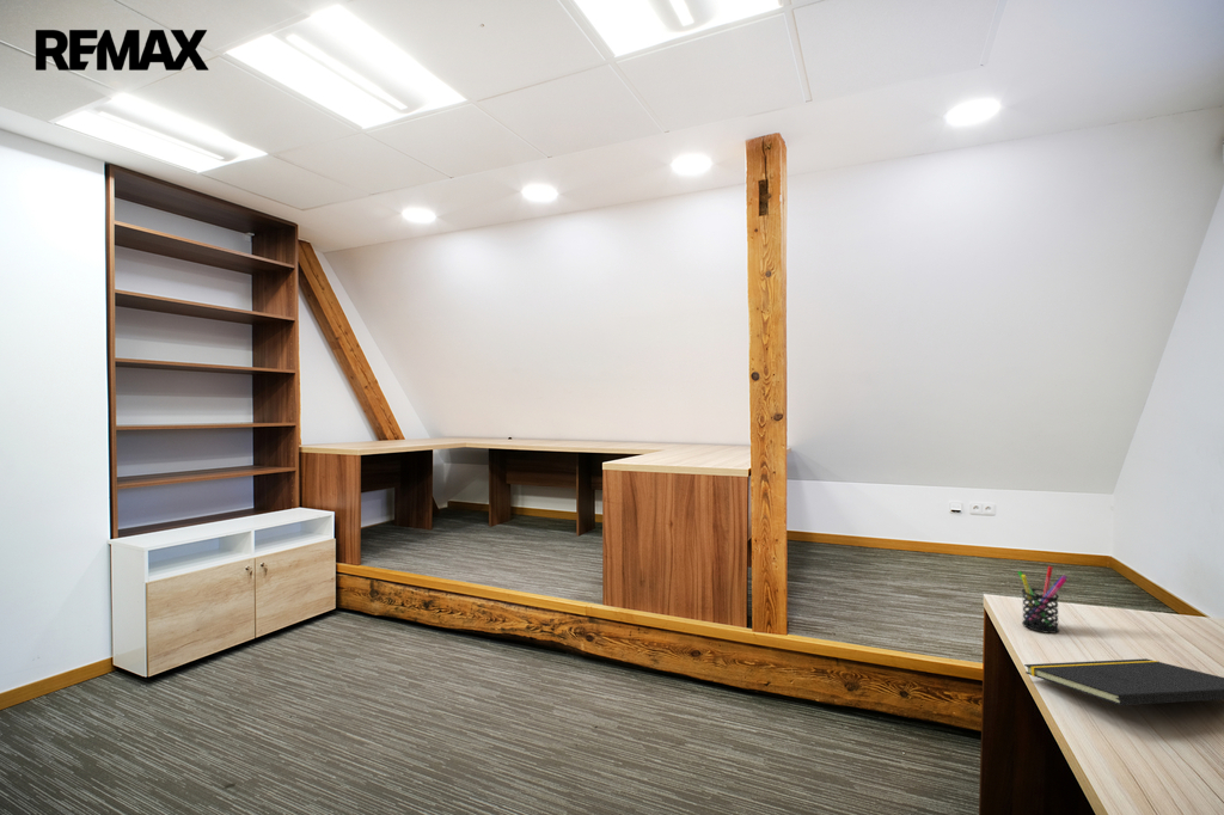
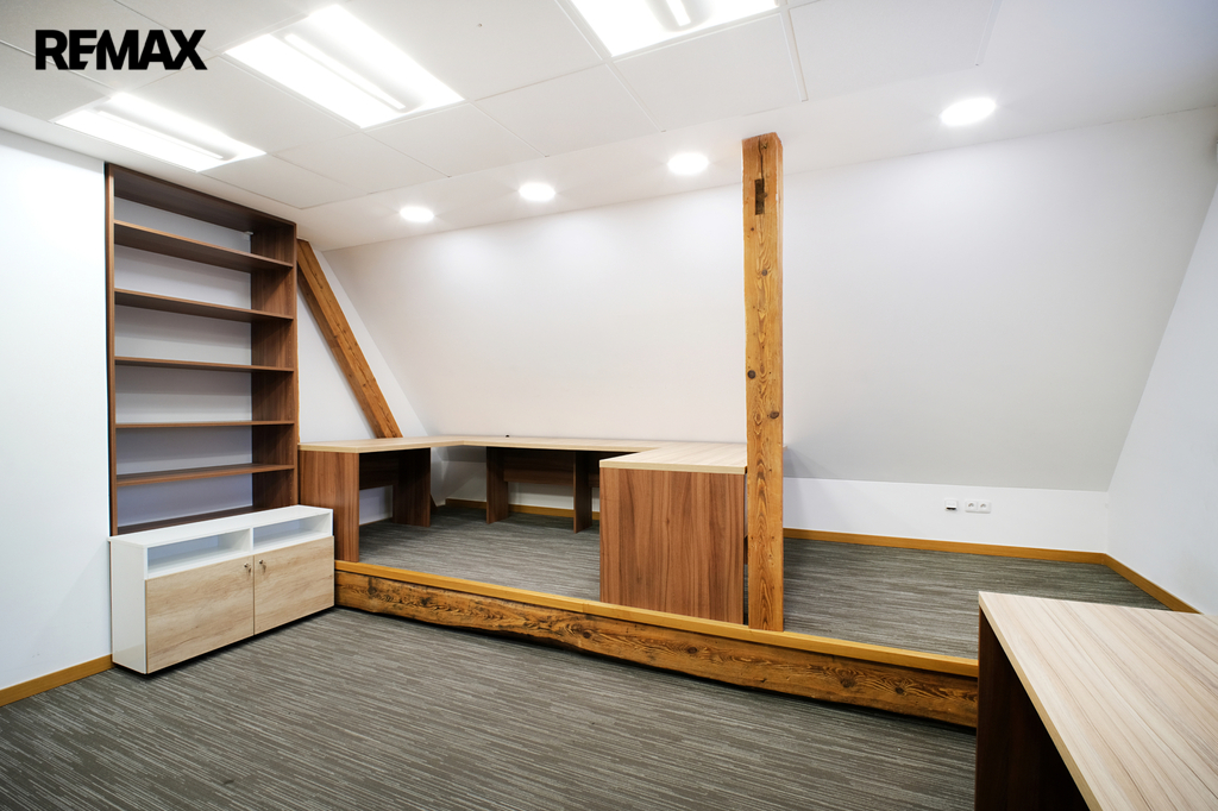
- pen holder [1016,565,1069,635]
- notepad [1023,657,1224,706]
